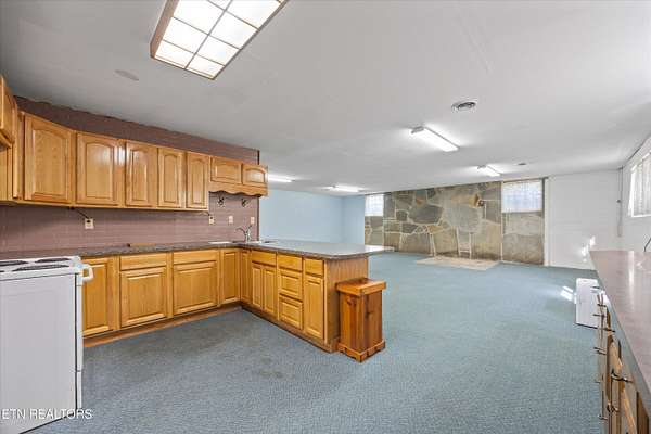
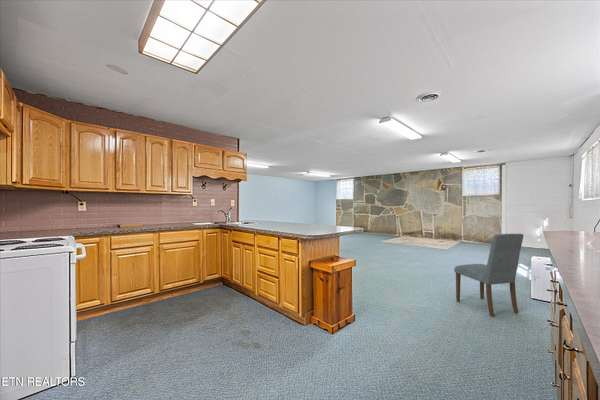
+ dining chair [453,233,525,318]
